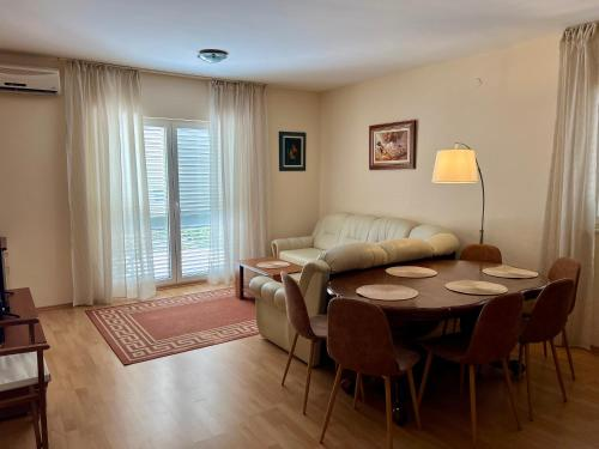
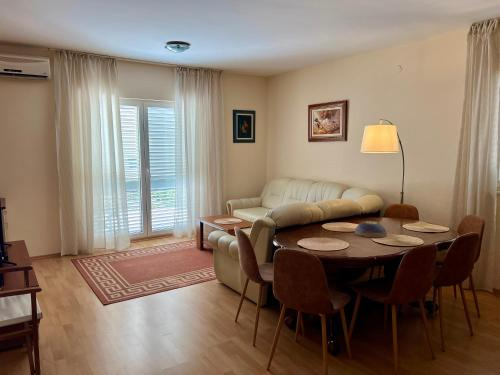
+ decorative bowl [354,220,388,238]
